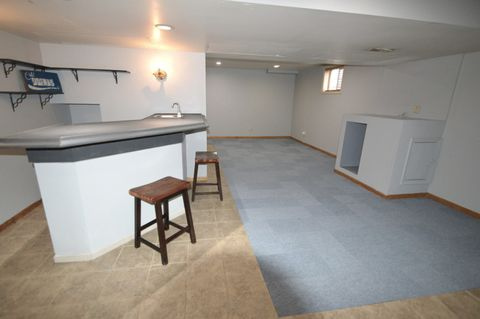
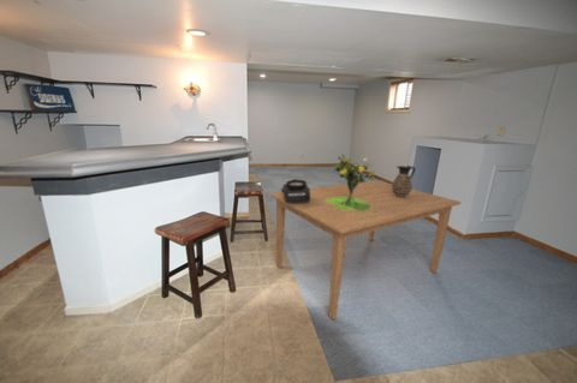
+ dining table [269,179,463,321]
+ bouquet [325,154,379,213]
+ ceramic jug [392,164,416,198]
+ lantern [280,178,310,203]
